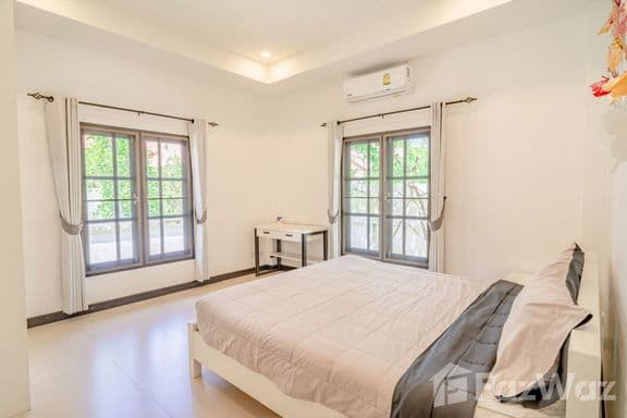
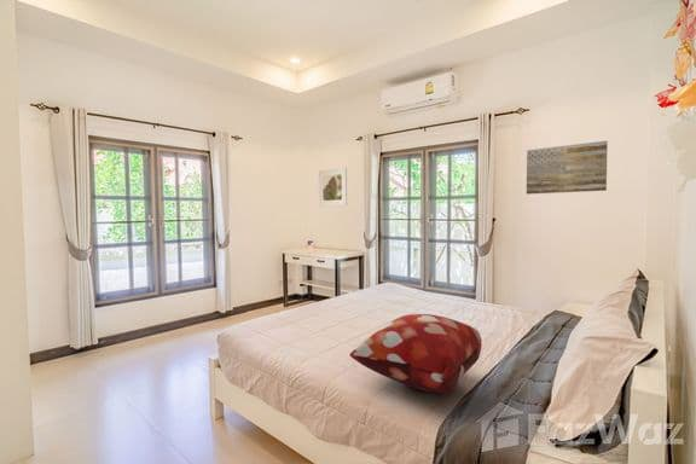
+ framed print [318,167,348,208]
+ wall art [526,140,609,196]
+ decorative pillow [348,313,483,395]
